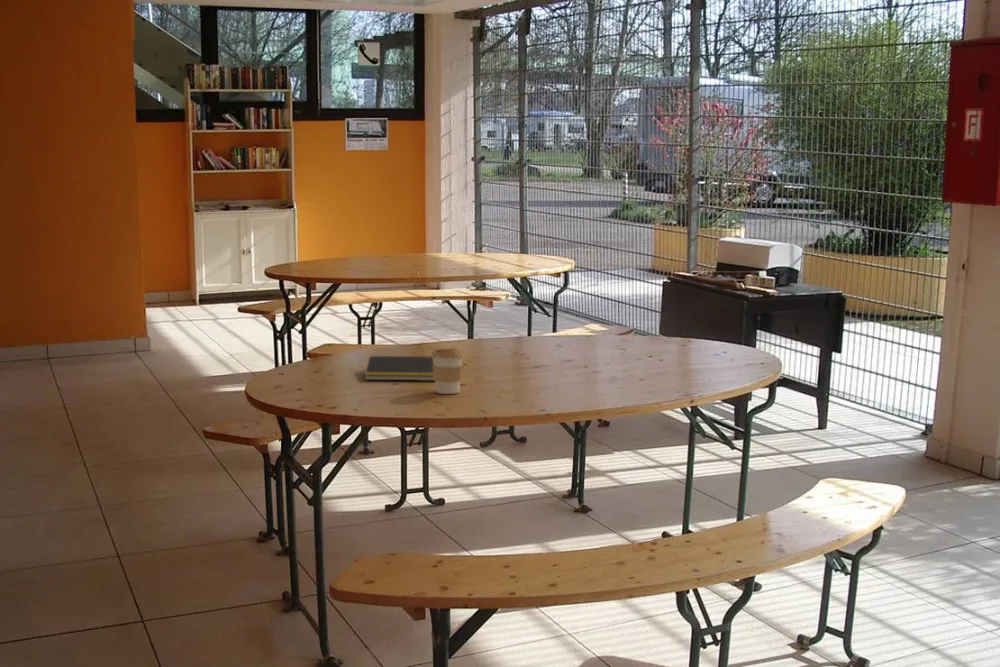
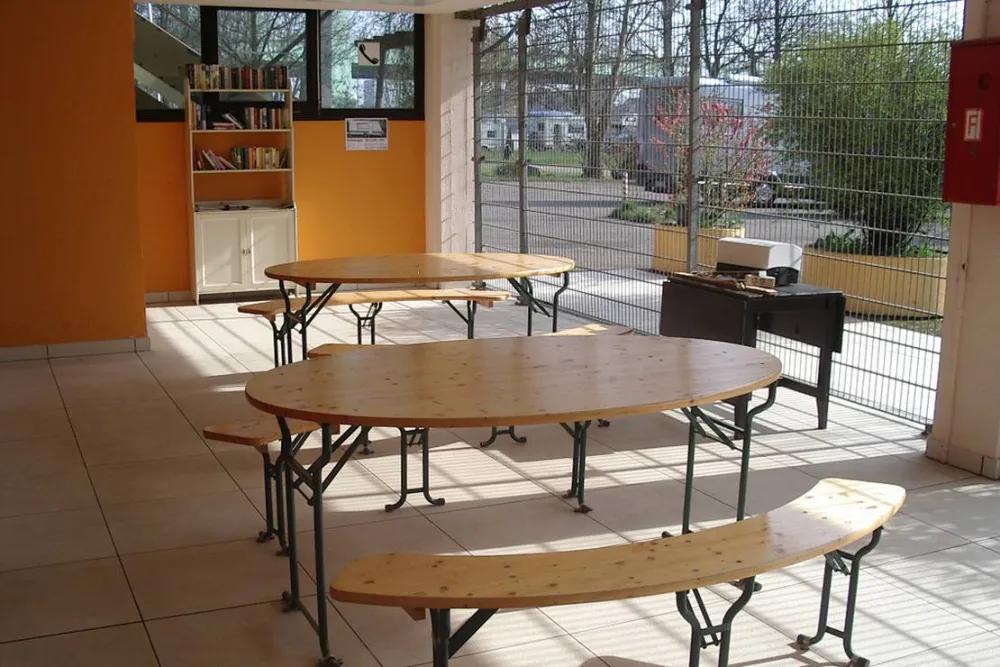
- notepad [364,355,435,382]
- coffee cup [431,348,465,395]
